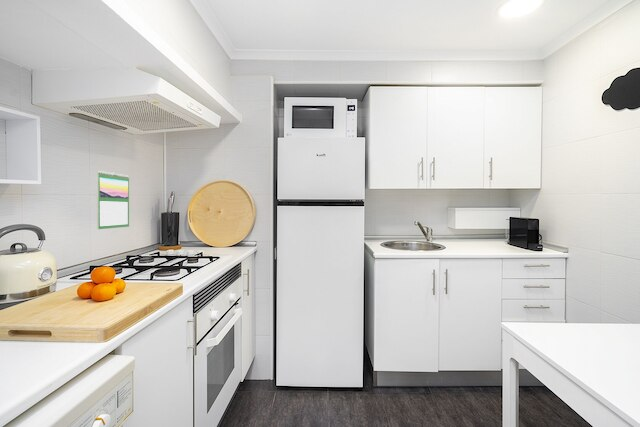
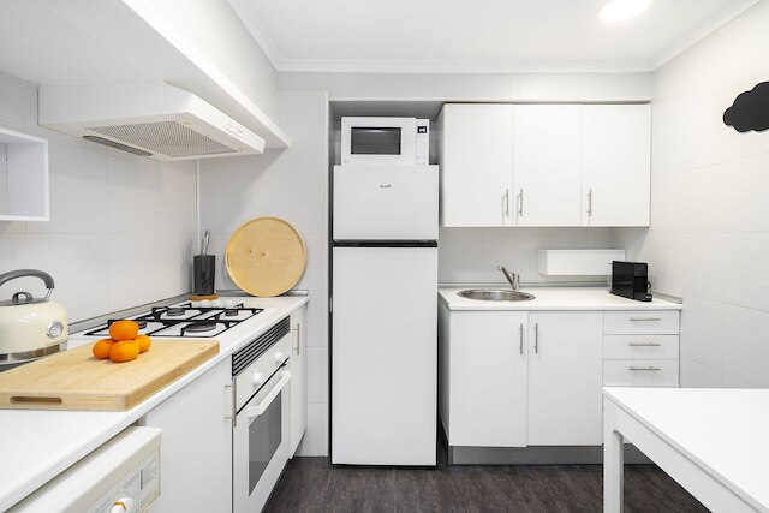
- calendar [96,170,130,230]
